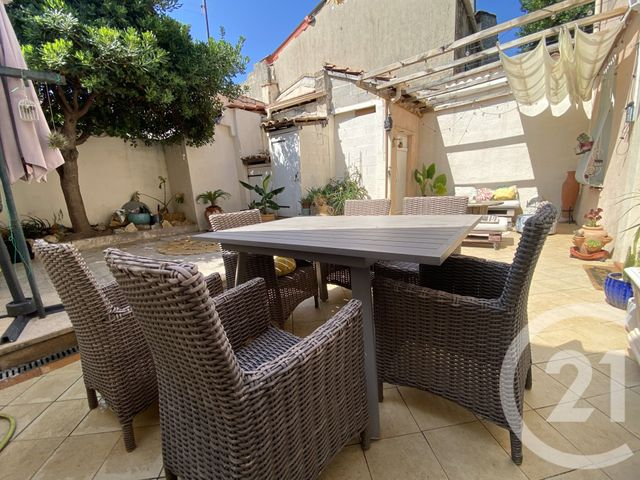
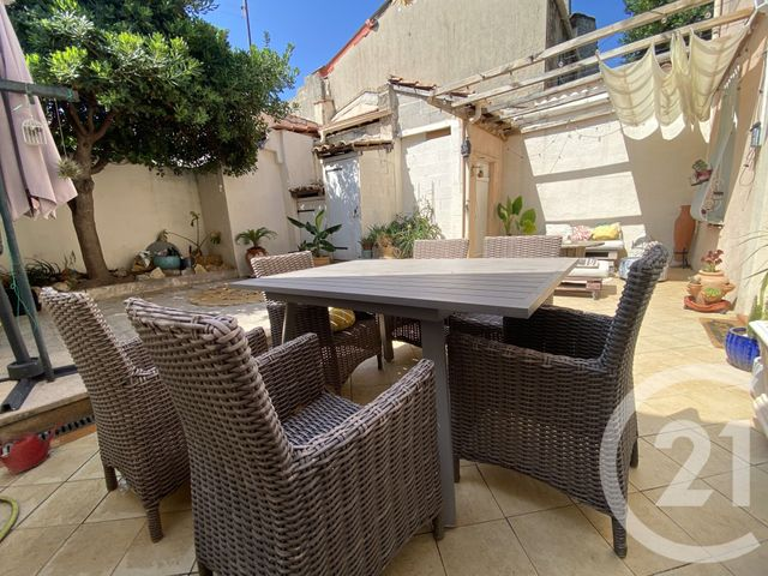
+ watering can [0,419,67,476]
